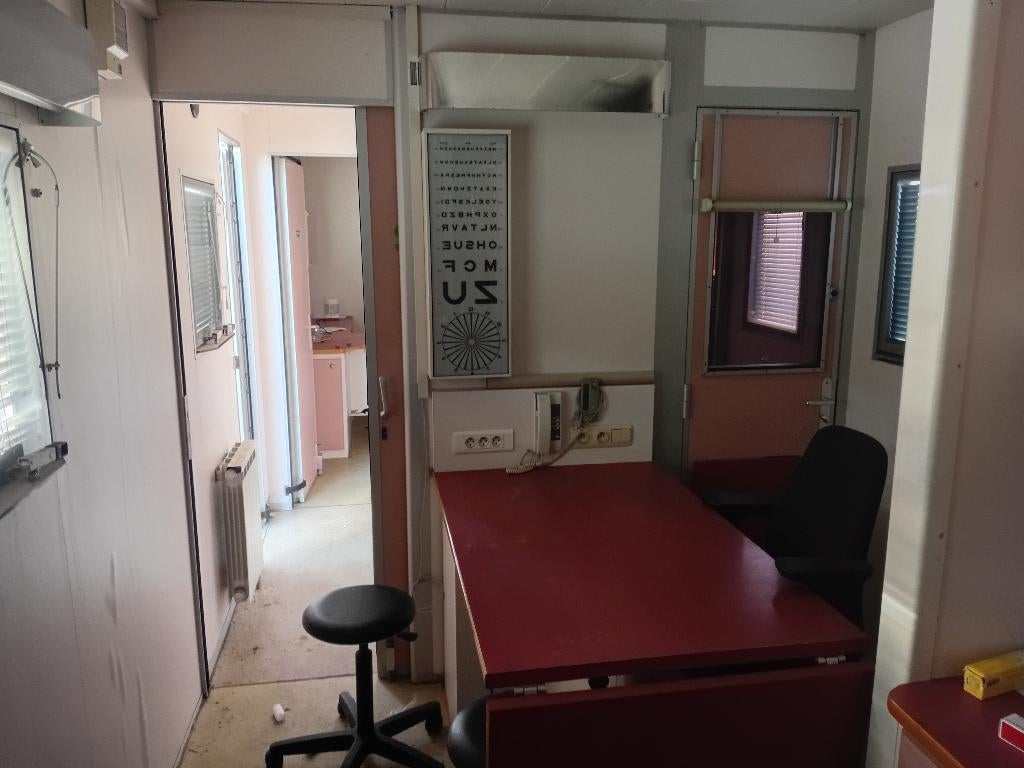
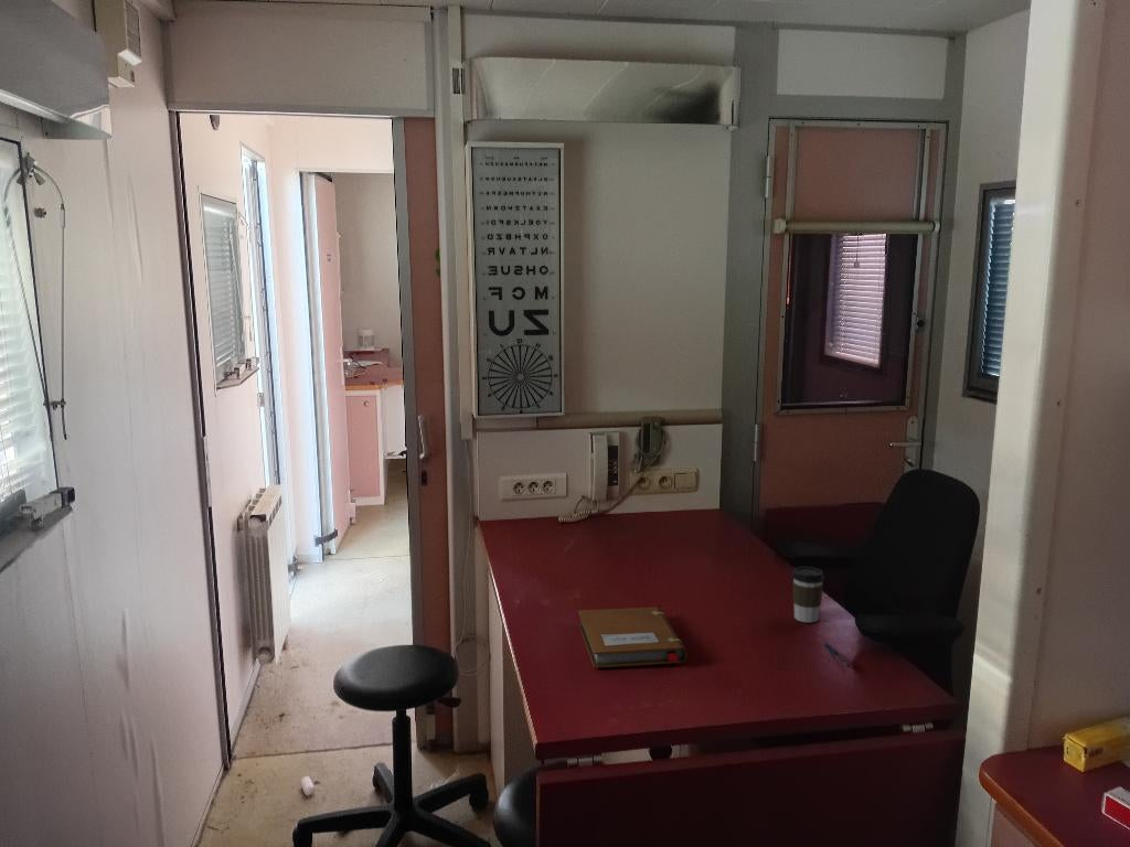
+ coffee cup [791,566,825,623]
+ pen [822,641,852,669]
+ notebook [577,605,687,669]
